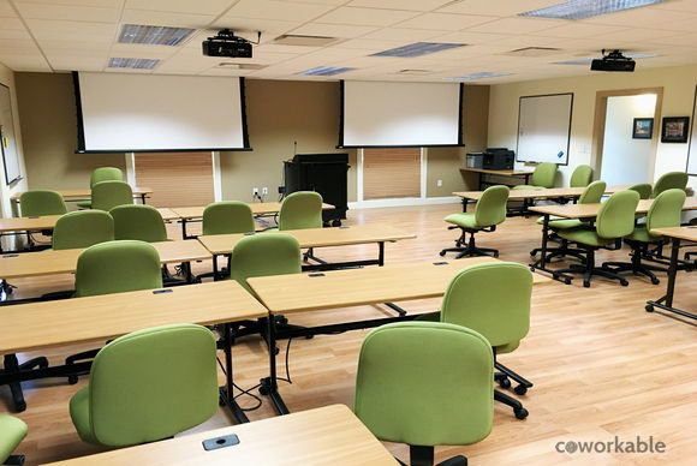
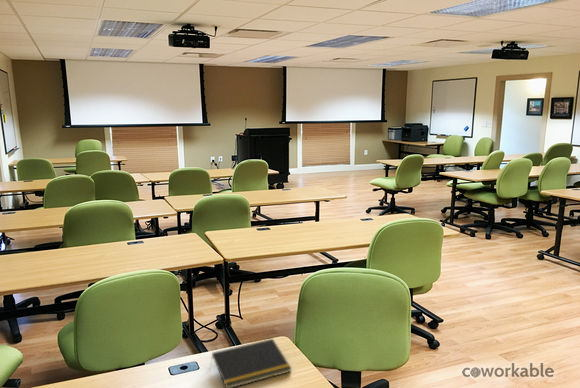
+ notepad [210,338,293,388]
